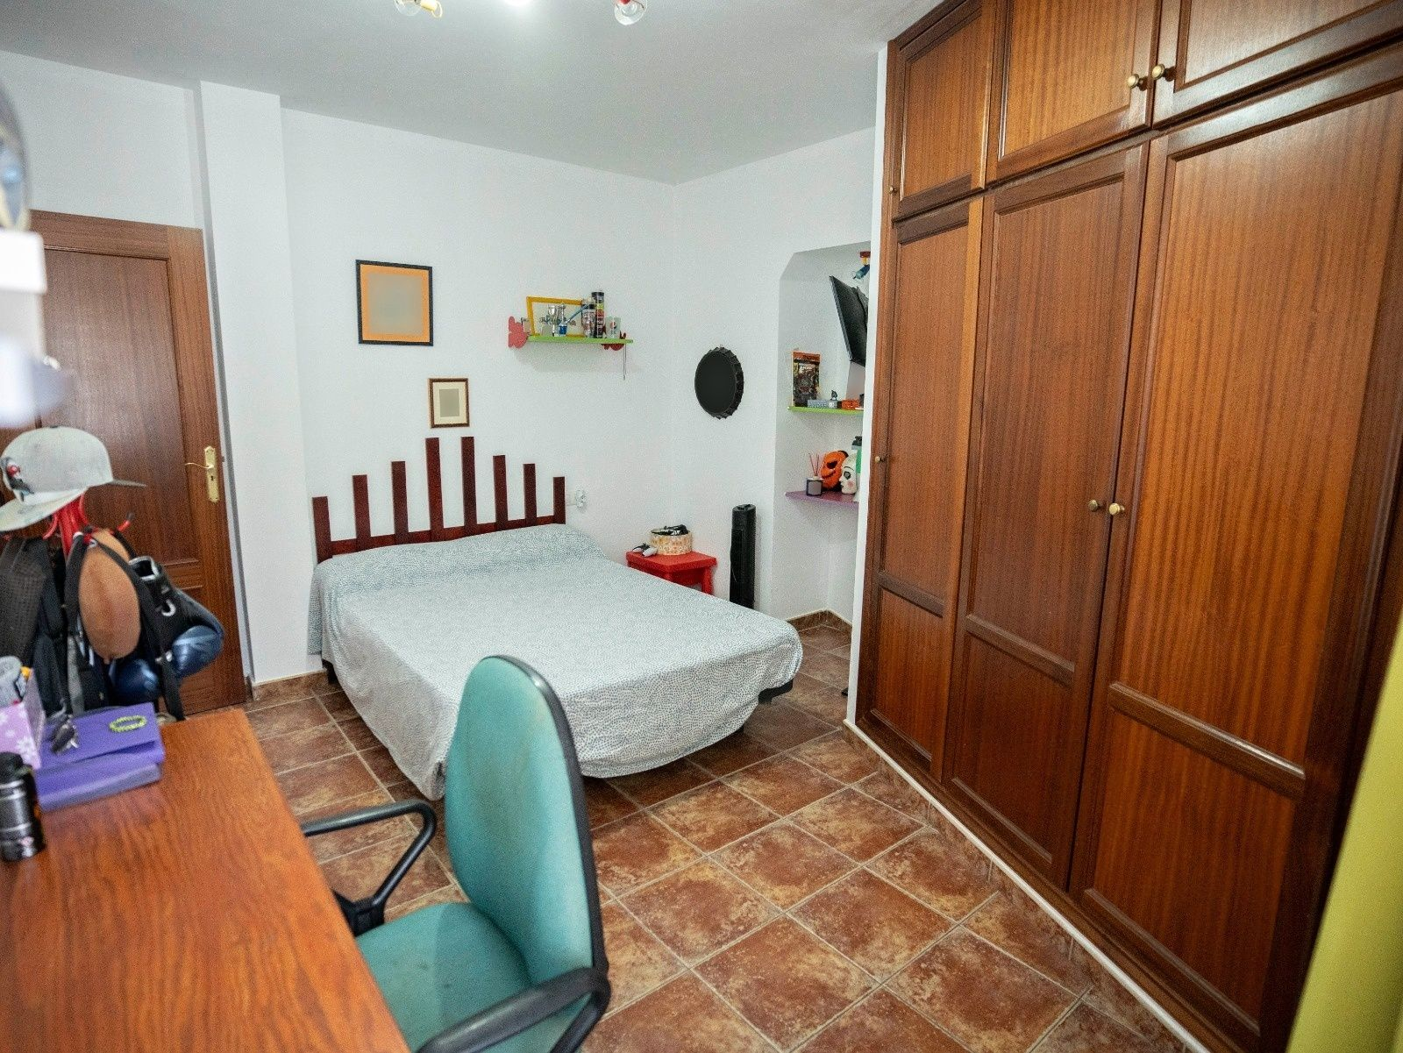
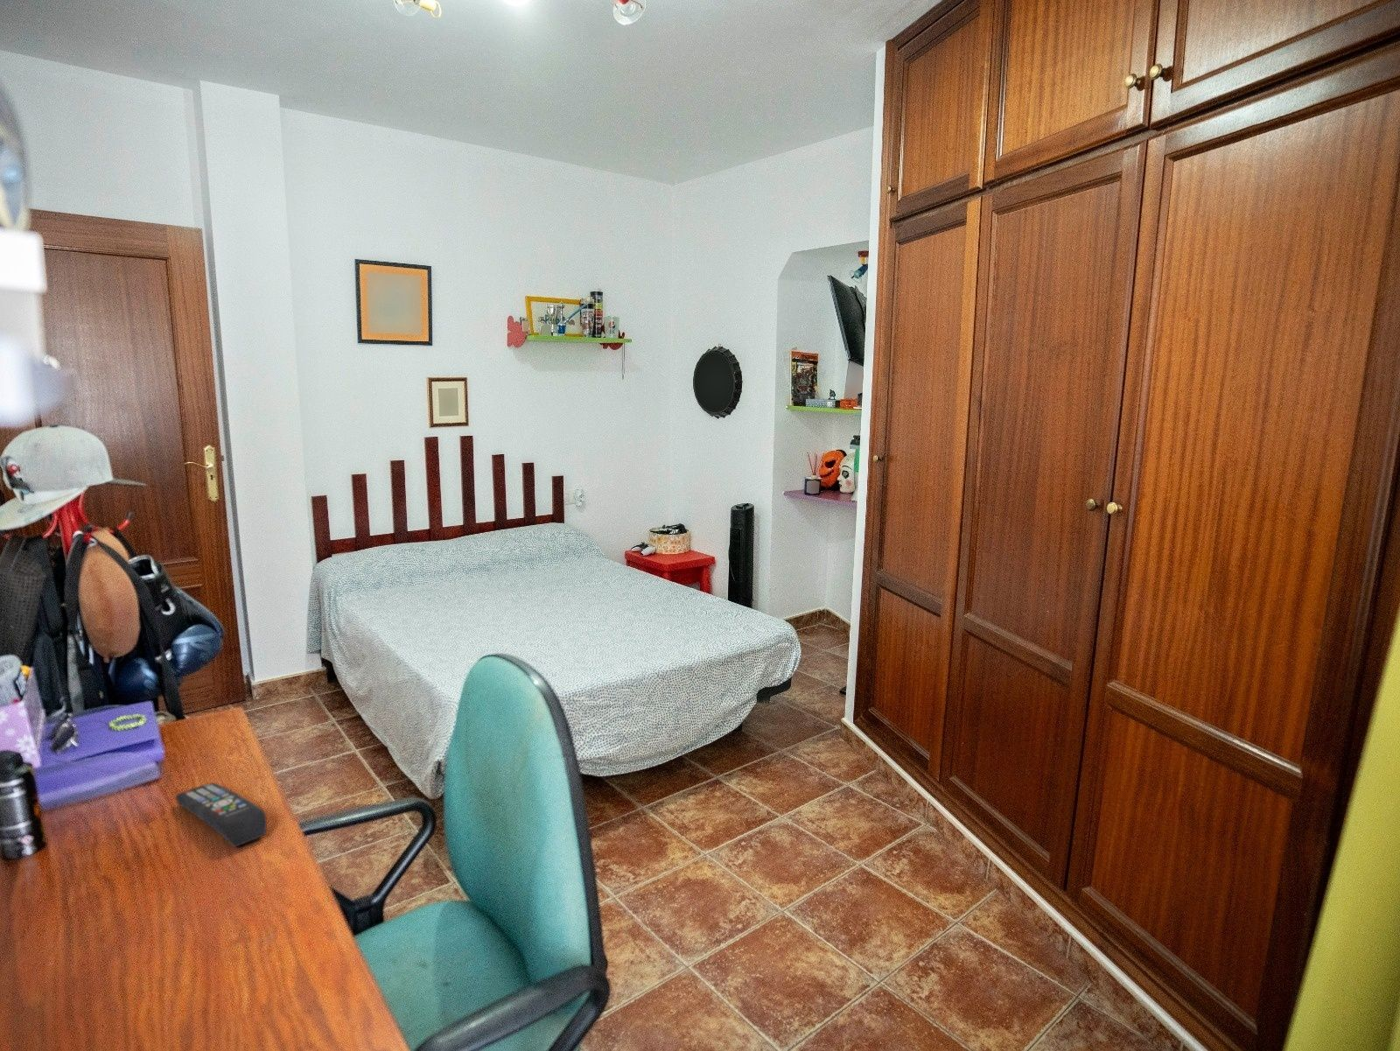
+ remote control [174,782,268,848]
